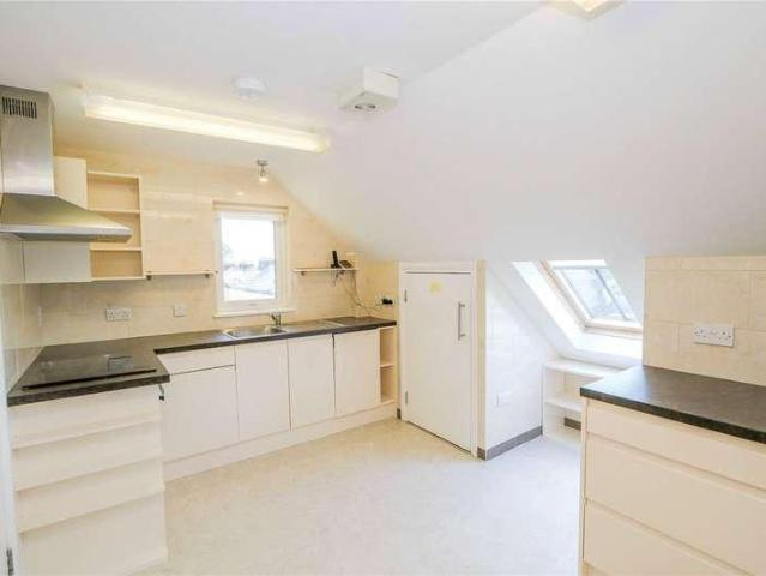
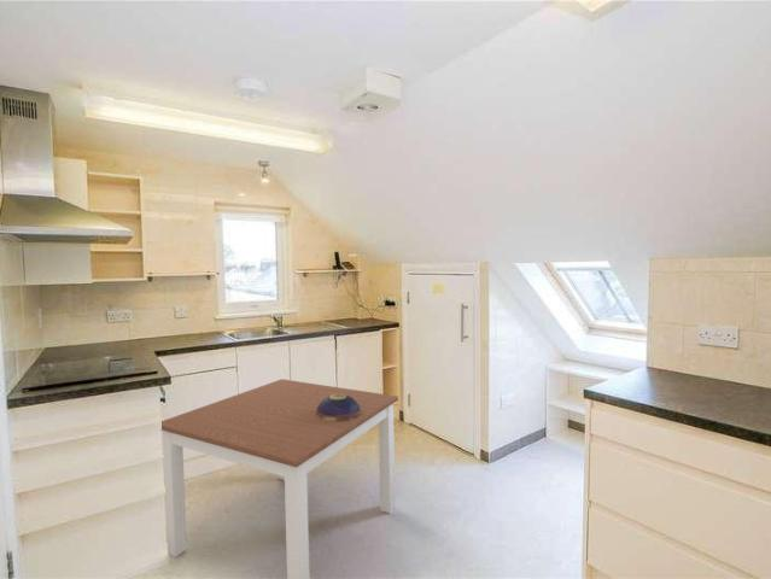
+ decorative bowl [316,394,361,422]
+ dining table [160,378,399,579]
